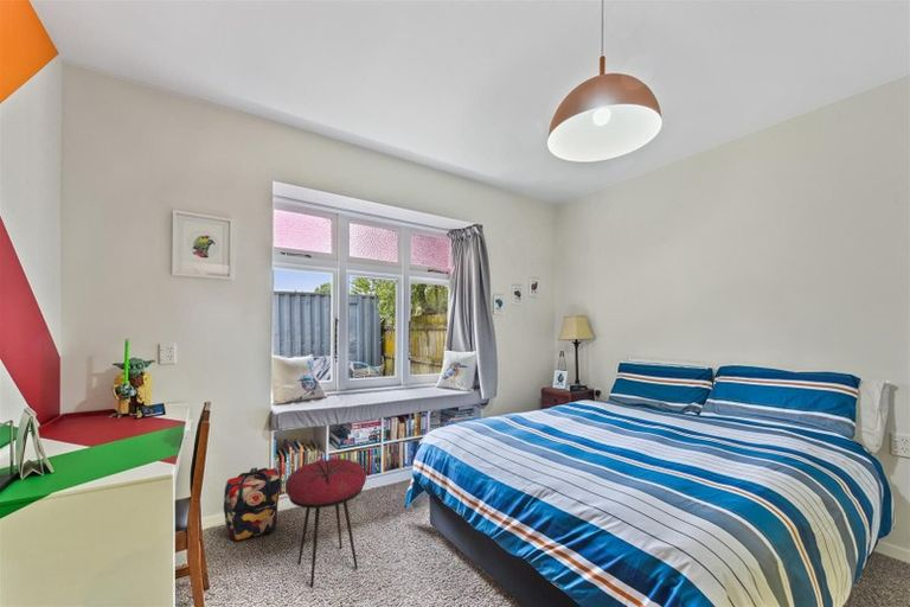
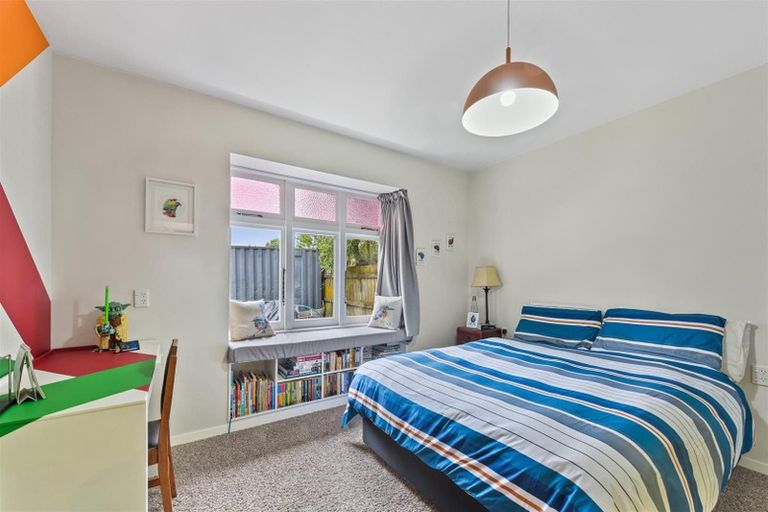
- backpack [223,467,282,542]
- stool [284,458,367,589]
